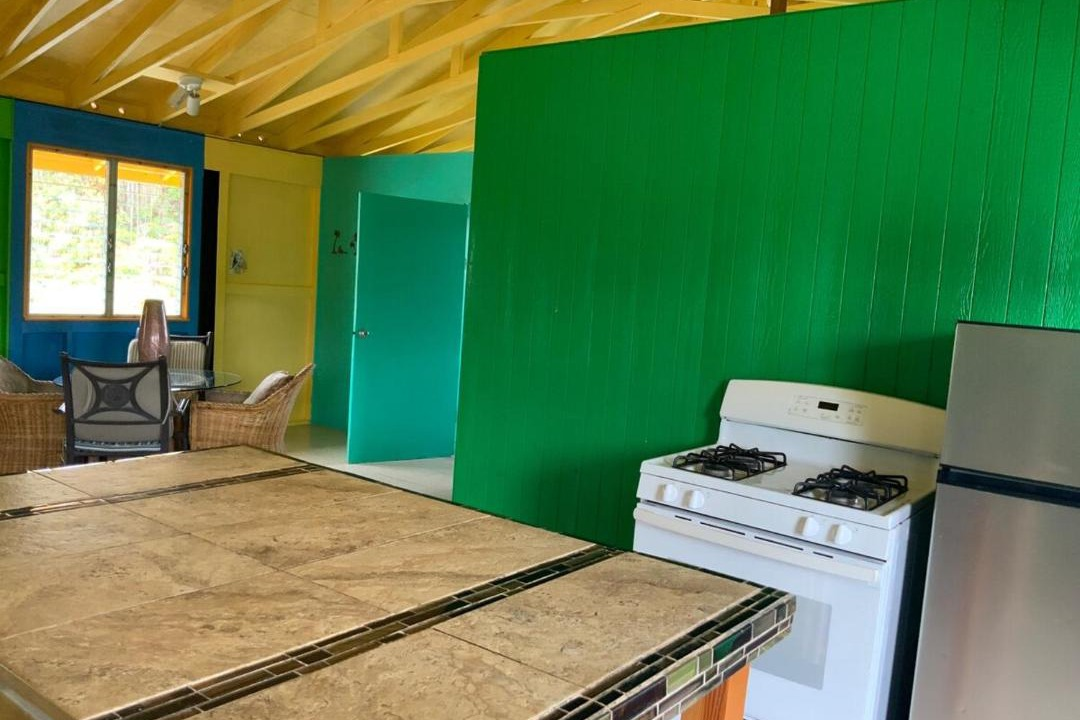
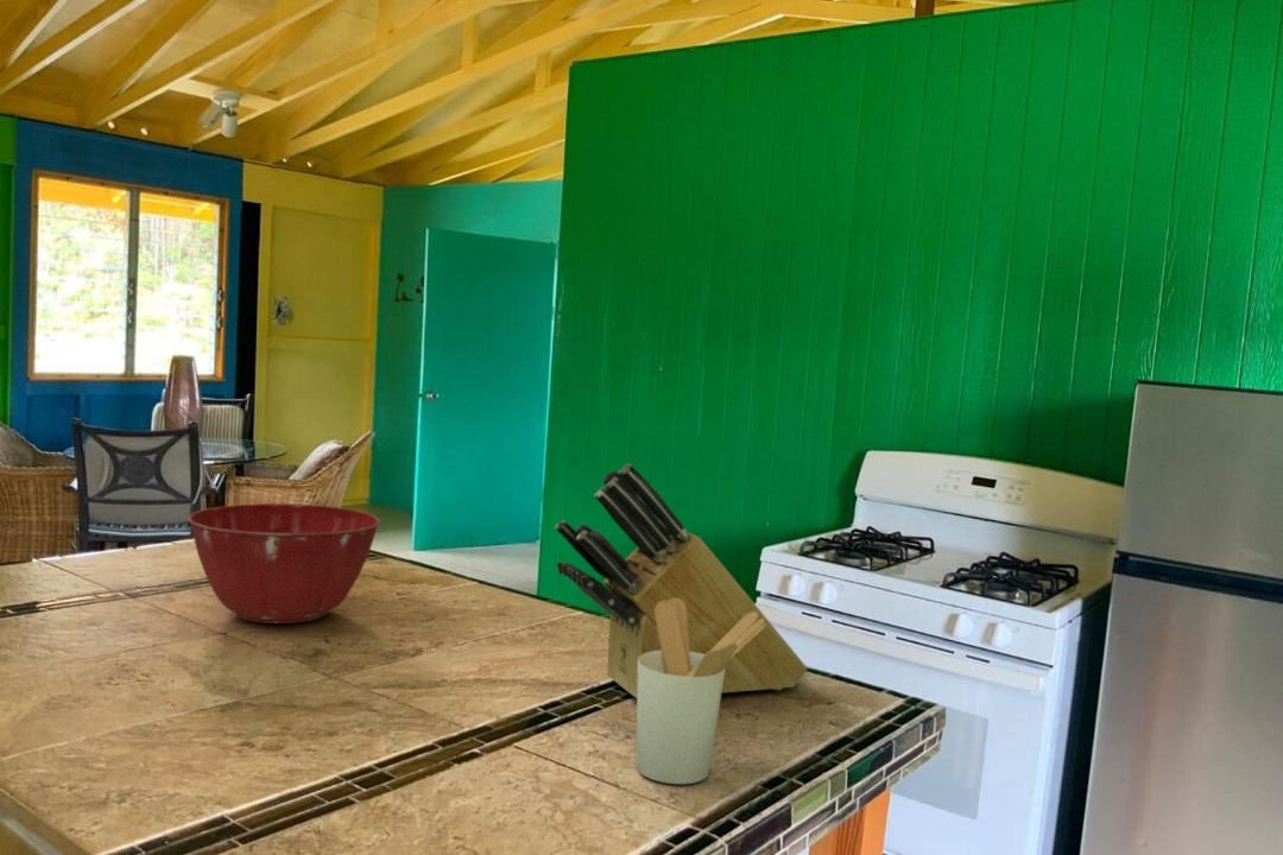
+ knife block [554,463,808,699]
+ utensil holder [636,598,766,785]
+ mixing bowl [187,502,381,625]
